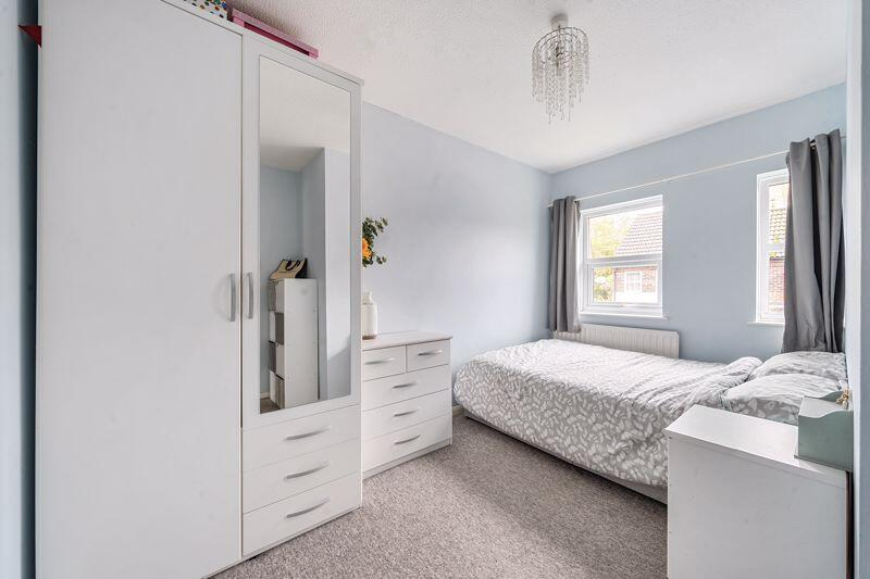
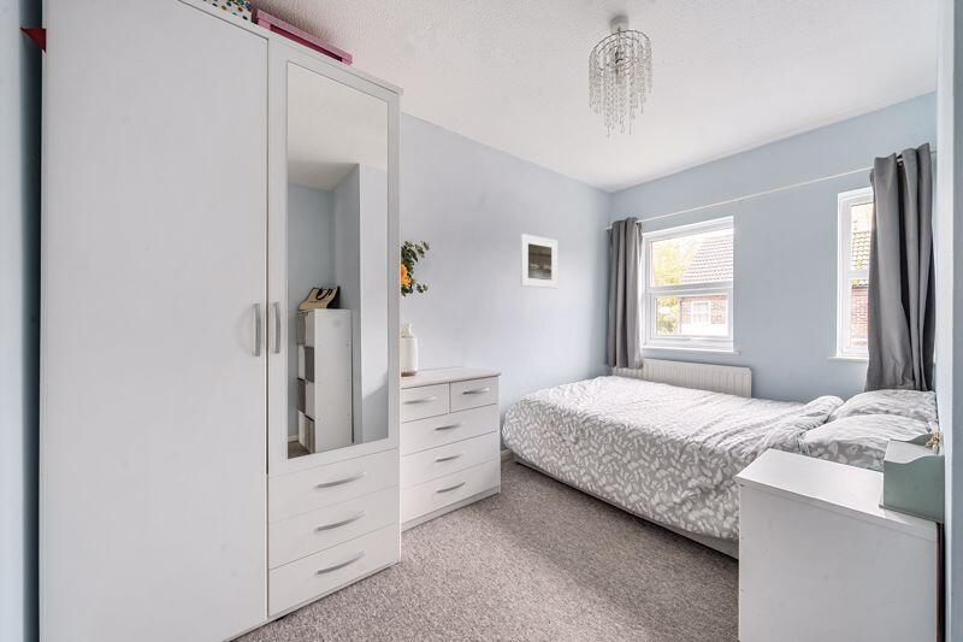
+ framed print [520,232,559,290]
